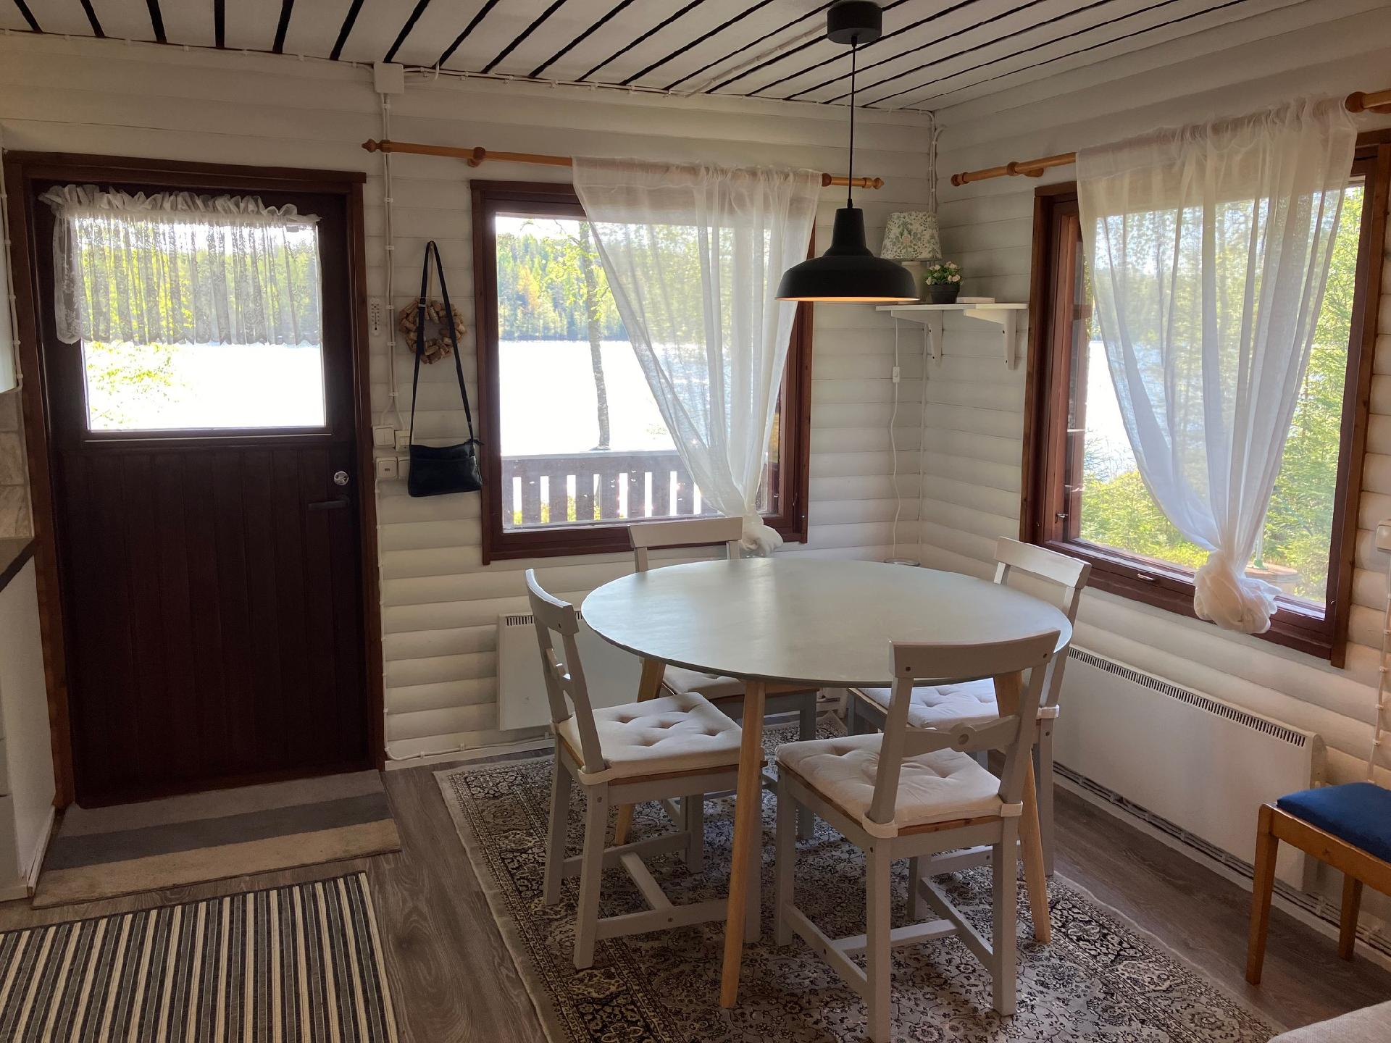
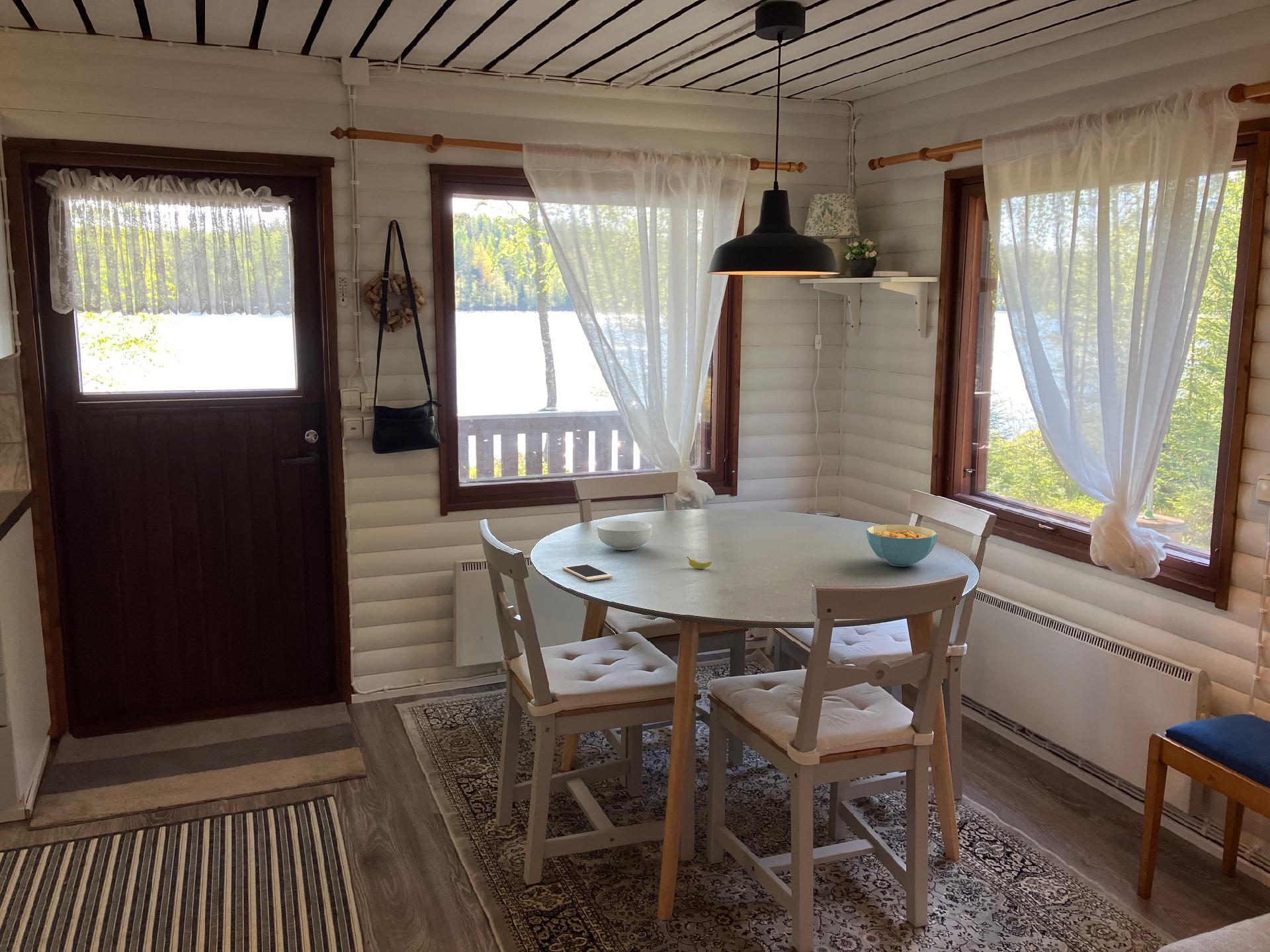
+ cereal bowl [865,524,938,567]
+ cereal bowl [597,520,653,551]
+ cell phone [562,563,613,582]
+ fruit [685,556,712,569]
